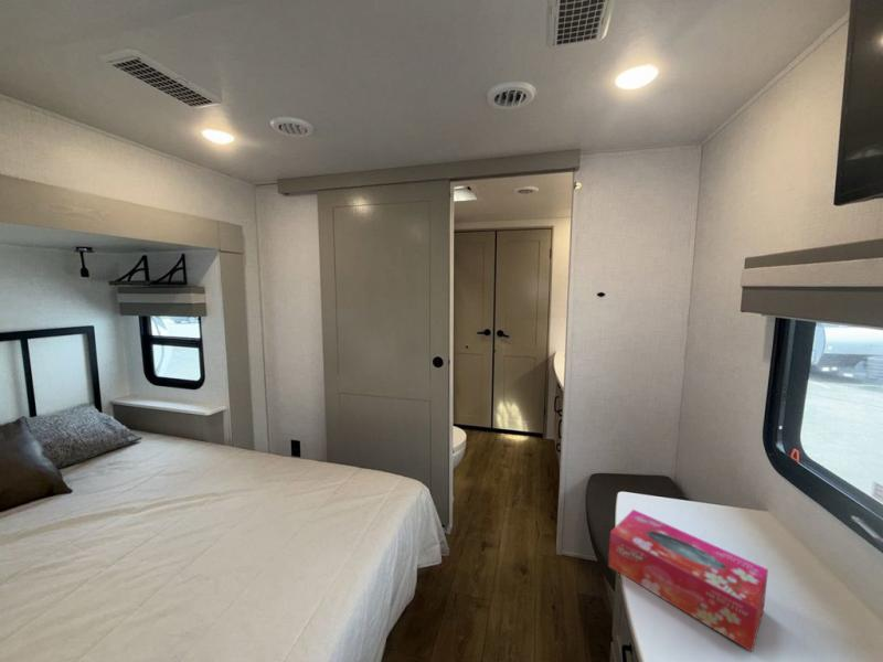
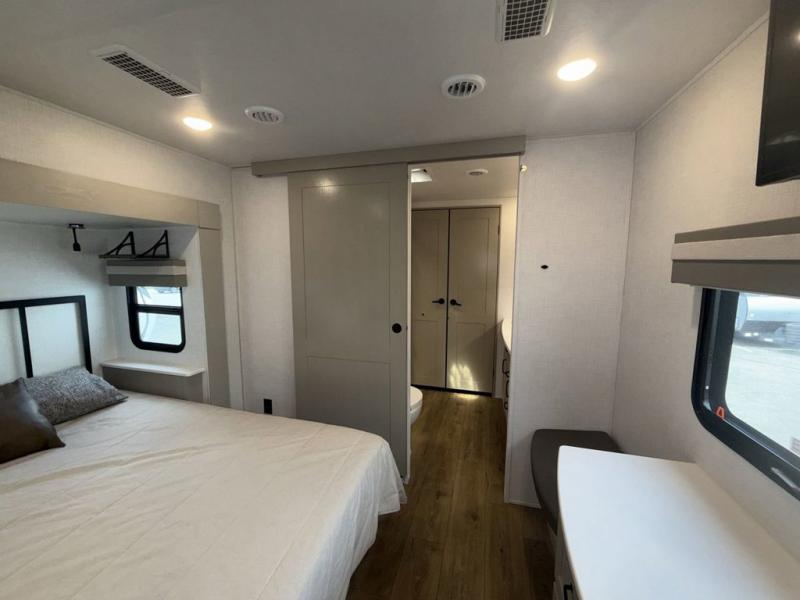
- tissue box [607,509,769,653]
